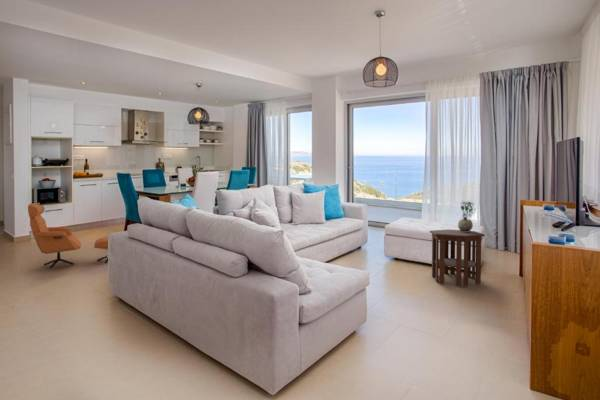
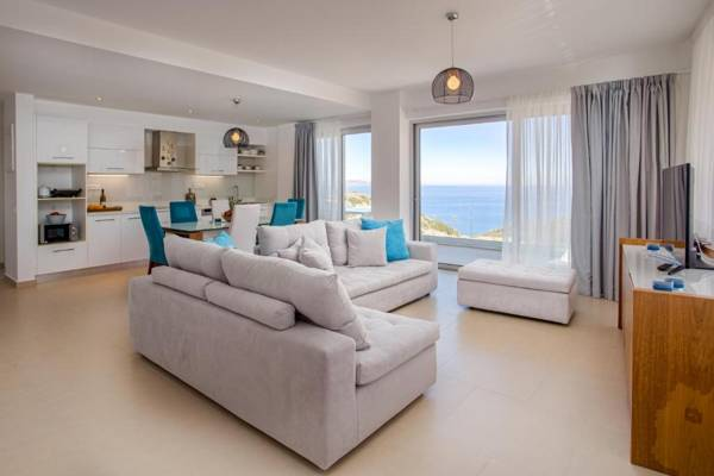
- side table [429,229,486,287]
- potted plant [457,200,477,232]
- armchair [27,202,109,269]
